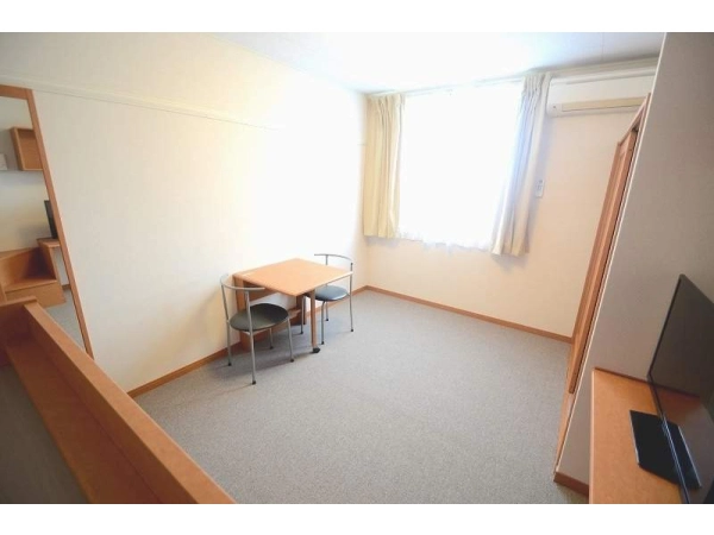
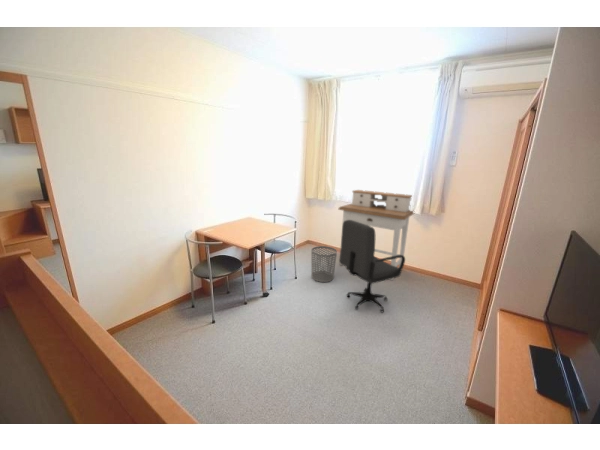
+ desk [338,189,415,281]
+ waste bin [310,245,338,283]
+ office chair [338,220,406,314]
